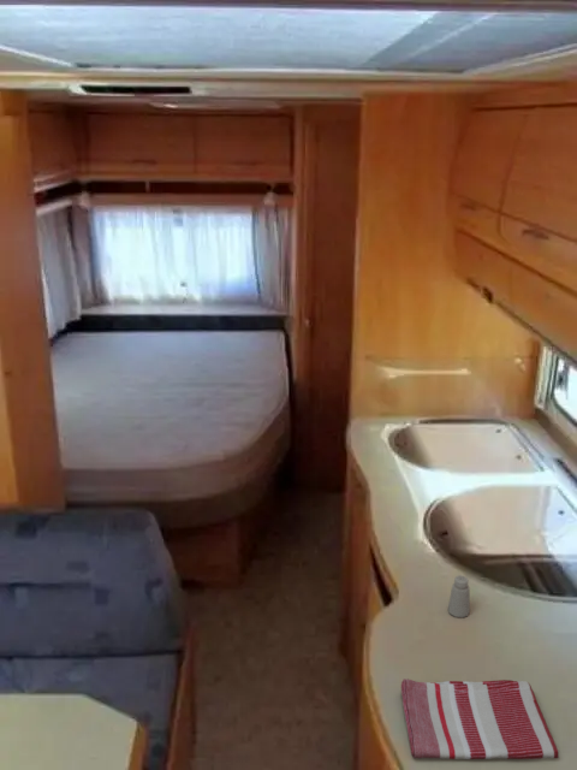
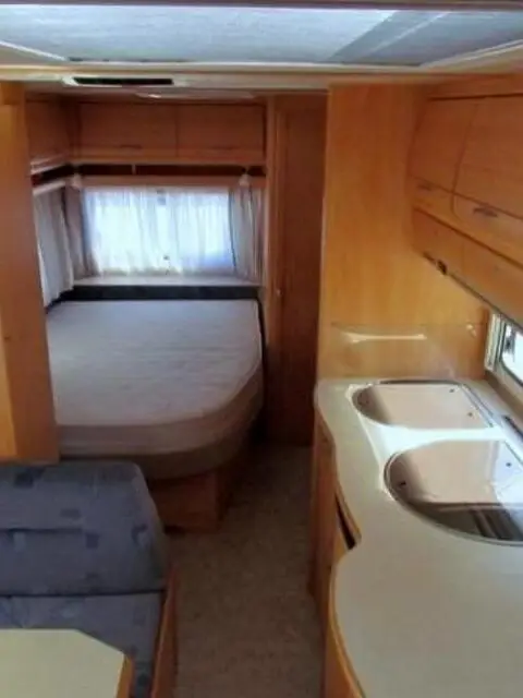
- dish towel [400,677,560,760]
- saltshaker [447,574,471,618]
